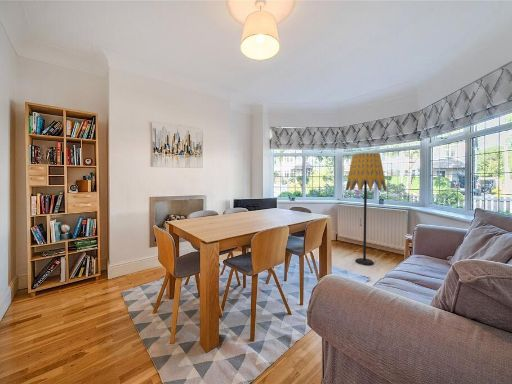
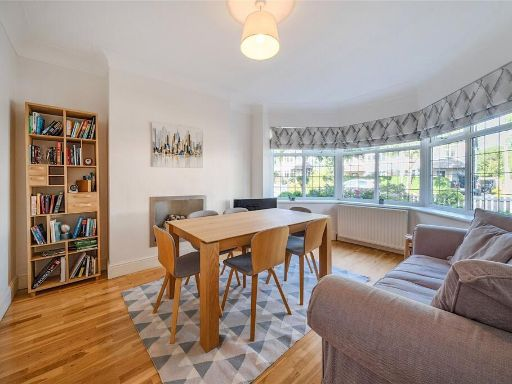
- floor lamp [345,152,388,266]
